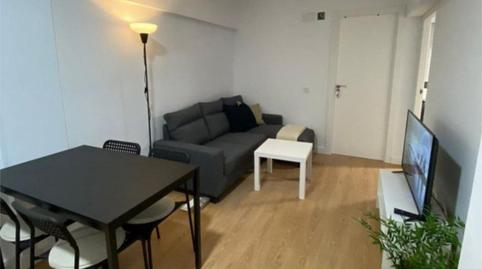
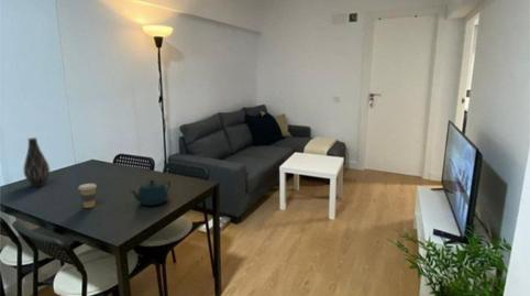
+ teapot [130,178,172,207]
+ coffee cup [77,183,98,209]
+ vase [23,136,51,188]
